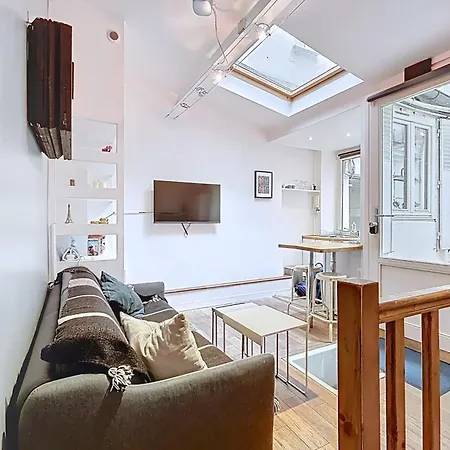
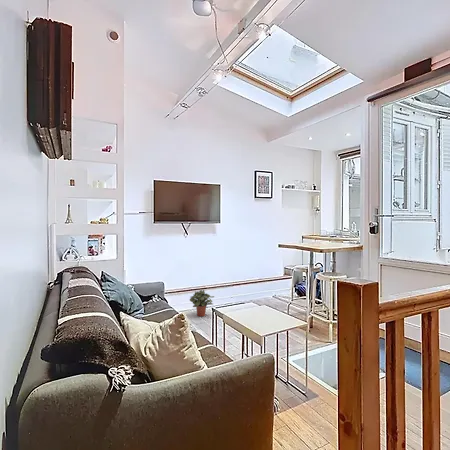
+ potted plant [189,289,215,317]
